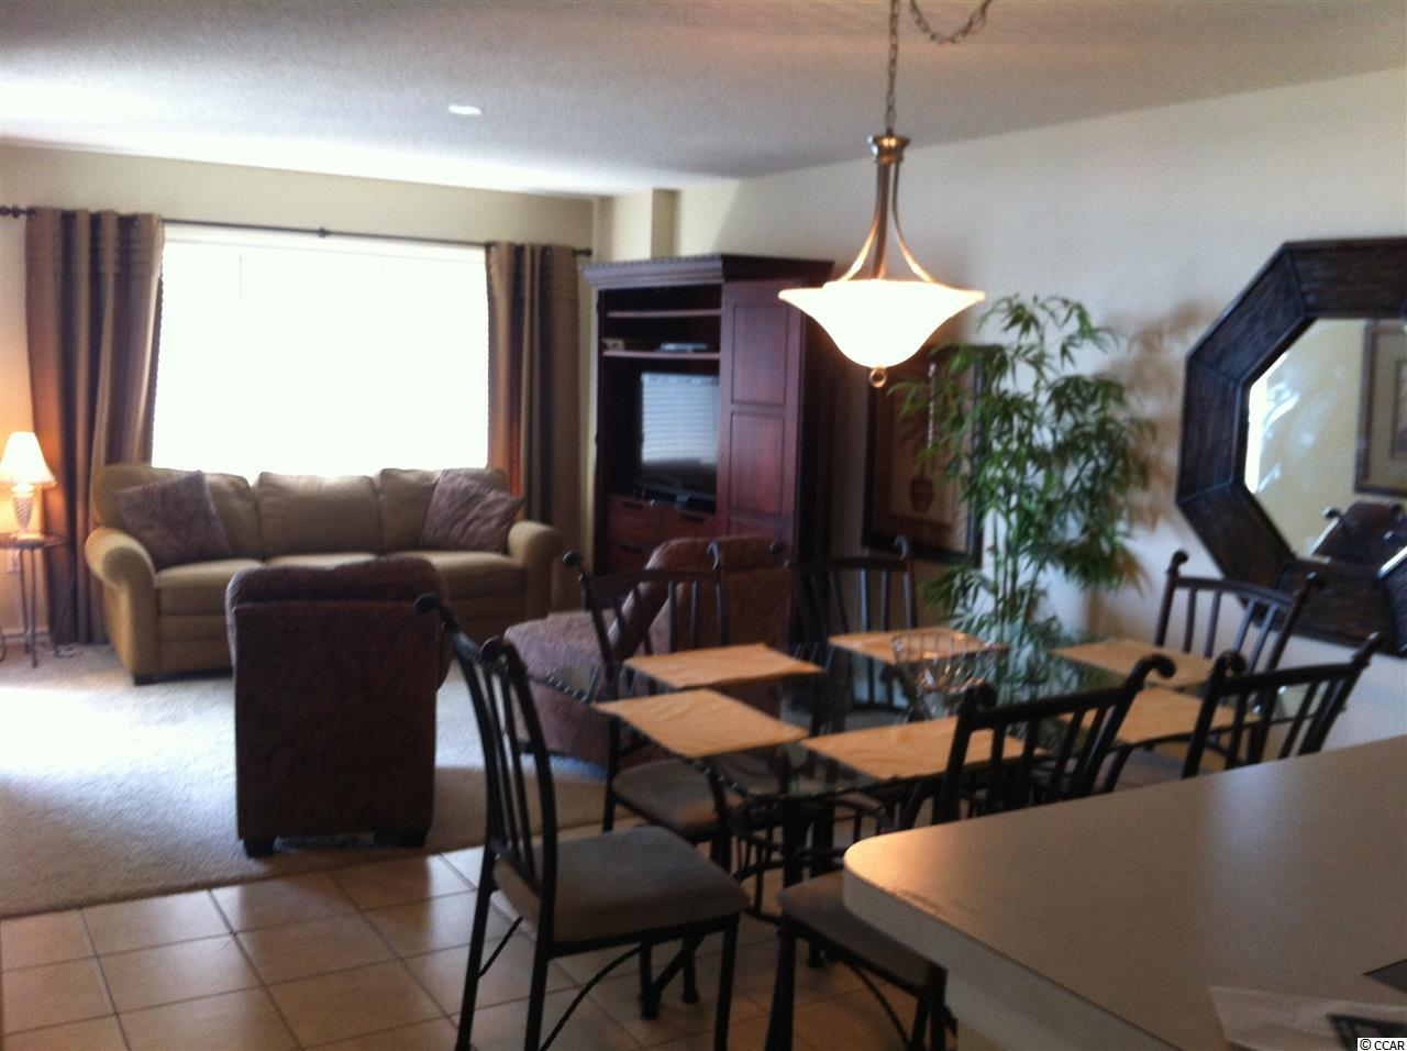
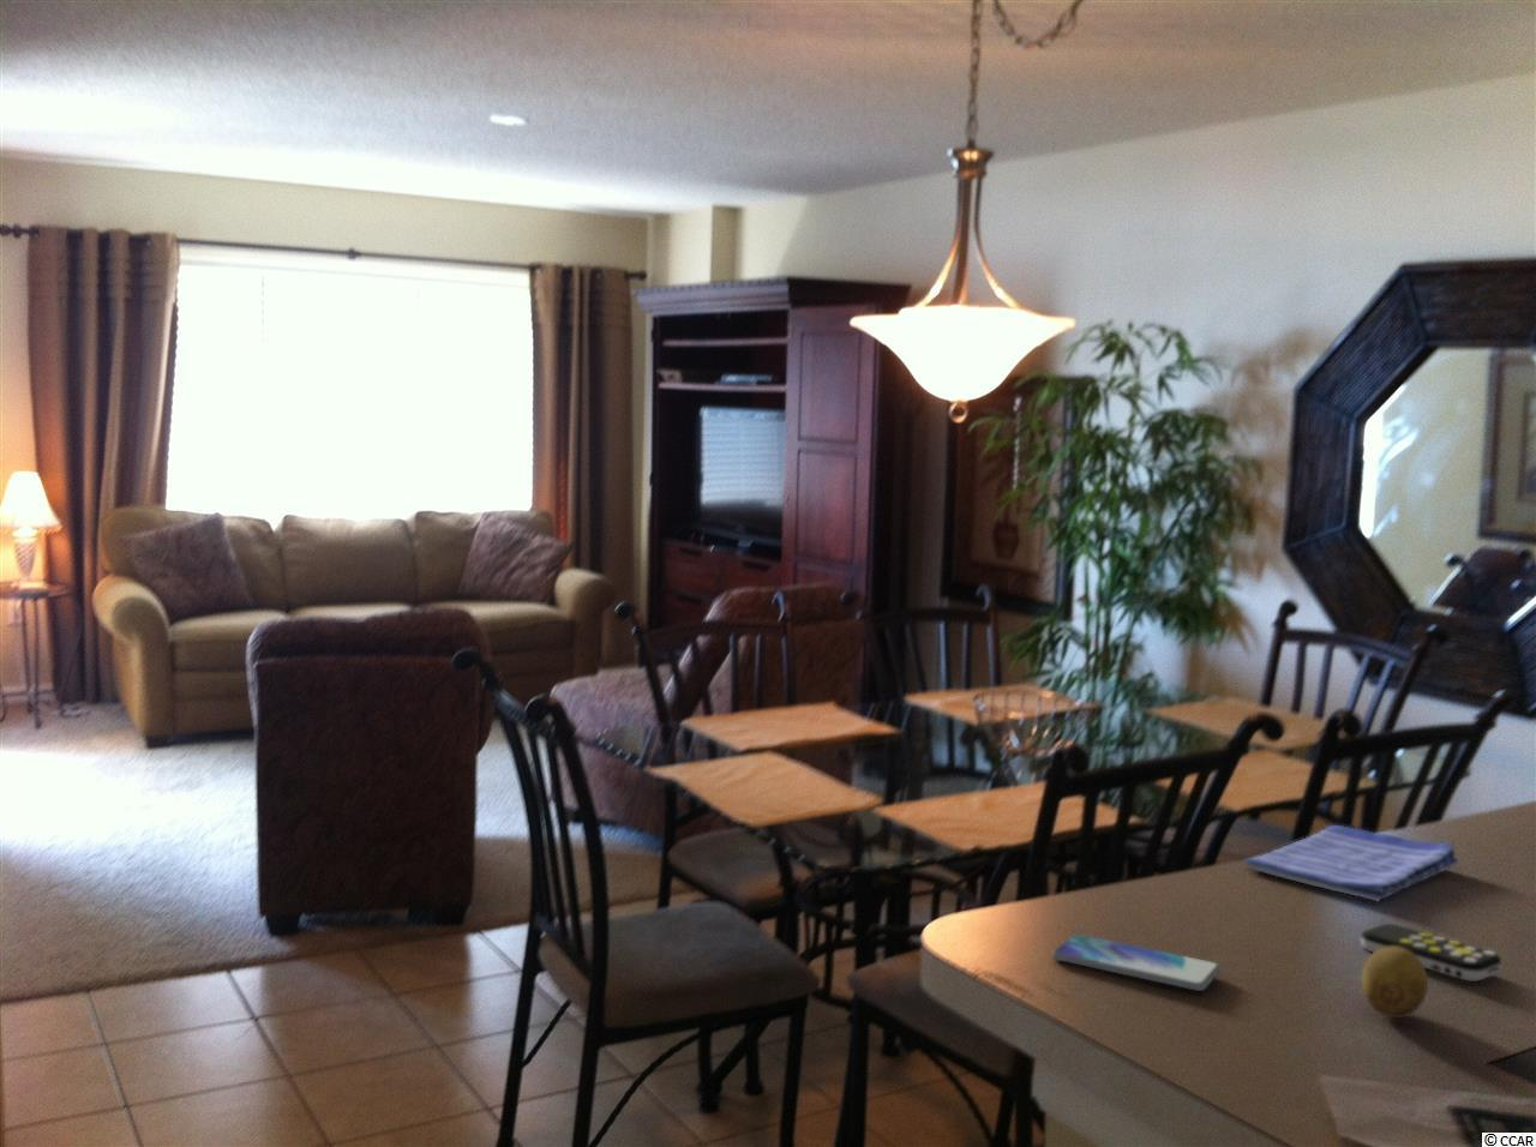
+ fruit [1361,947,1429,1018]
+ remote control [1360,923,1502,983]
+ dish towel [1243,824,1459,902]
+ smartphone [1052,934,1222,993]
